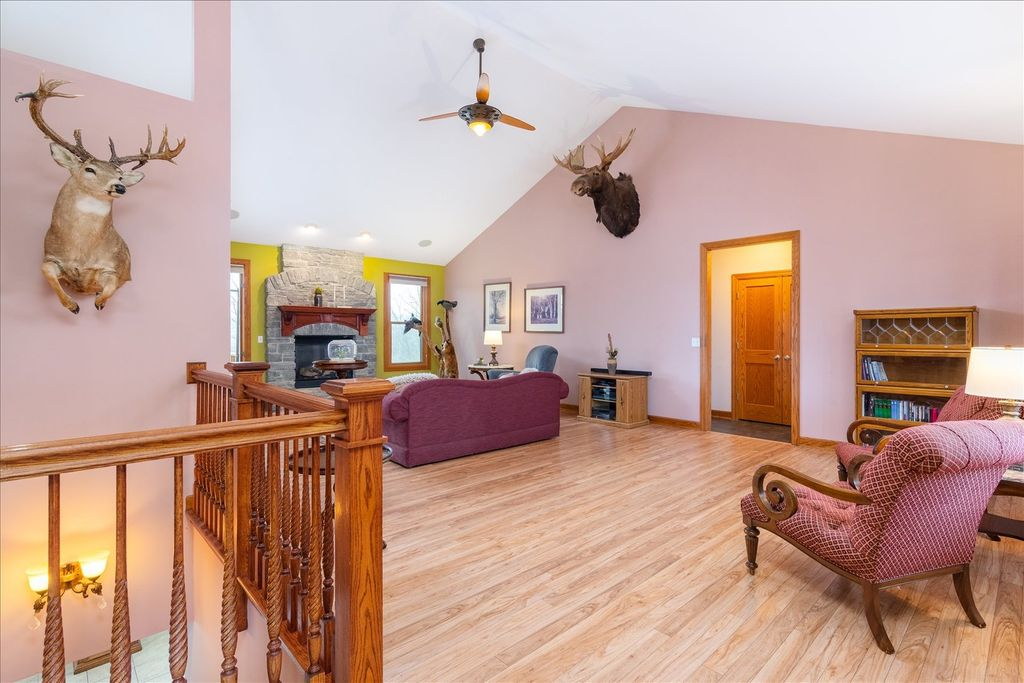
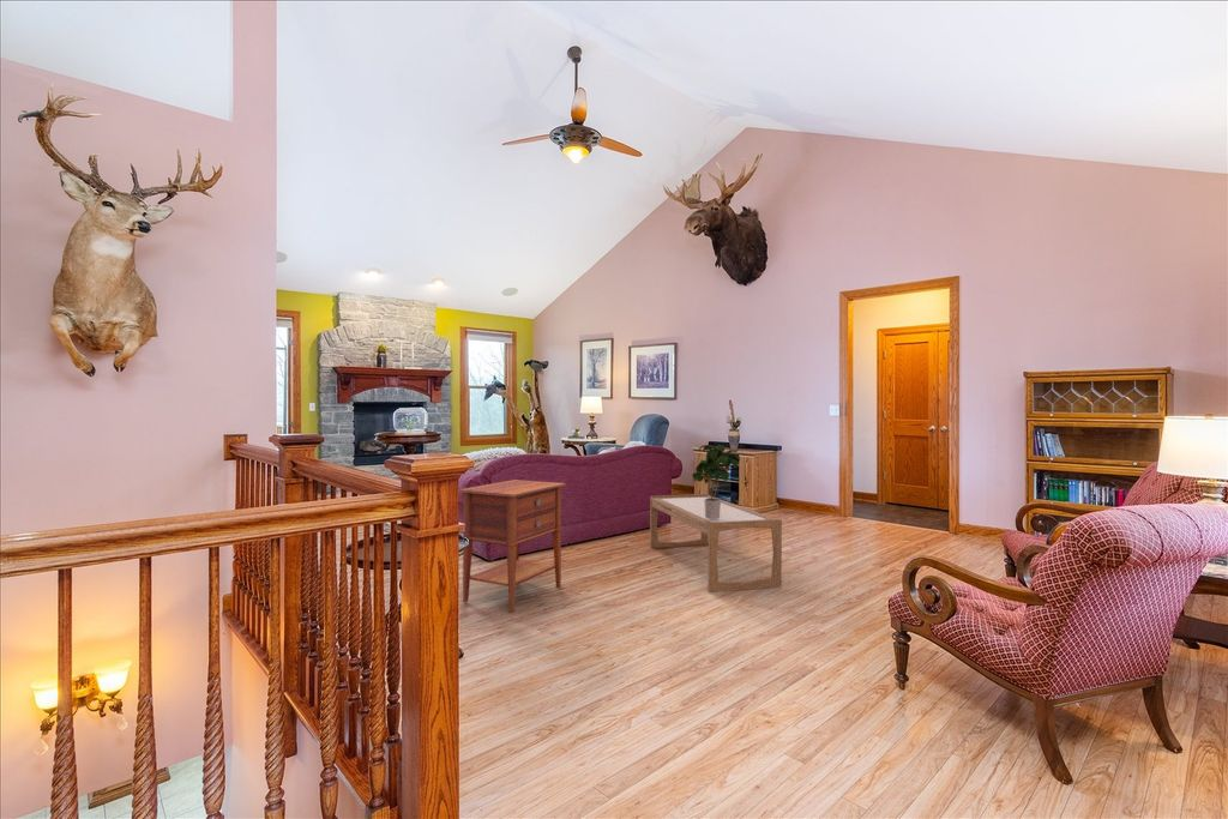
+ coffee table [649,493,783,594]
+ potted plant [691,444,741,519]
+ nightstand [458,478,567,613]
